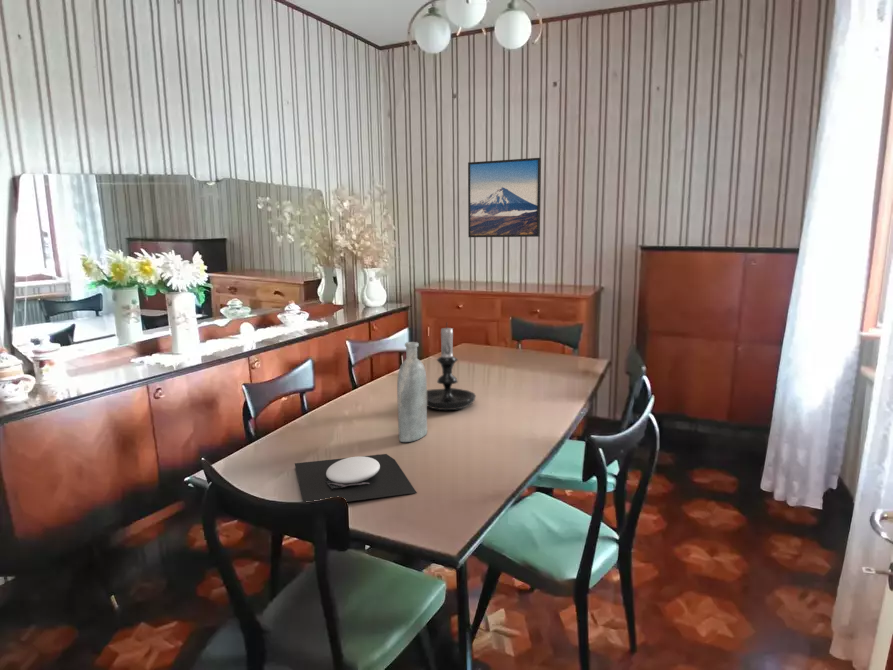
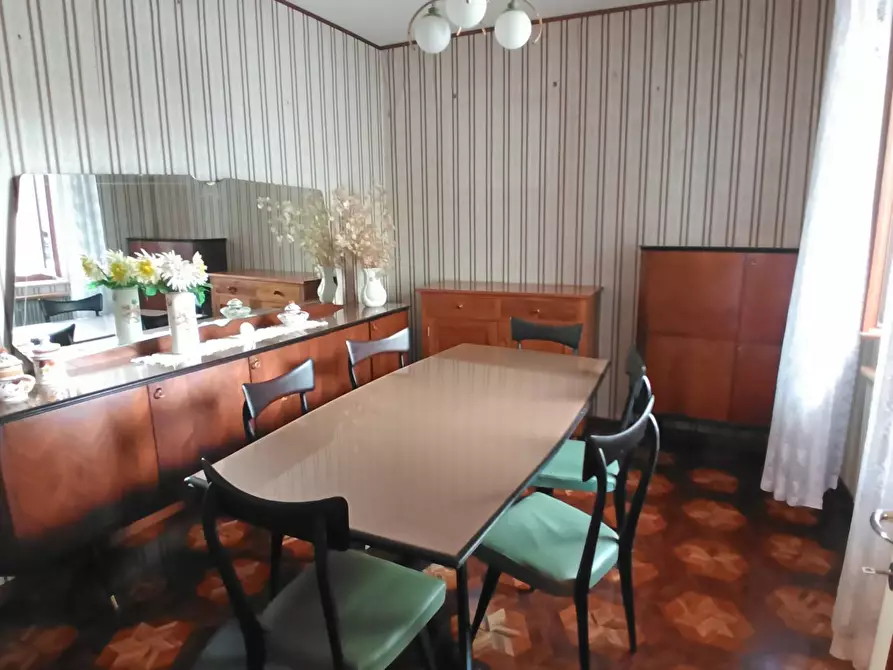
- candle holder [427,321,477,411]
- plate [294,453,418,503]
- bottle [396,341,428,443]
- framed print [467,157,542,238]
